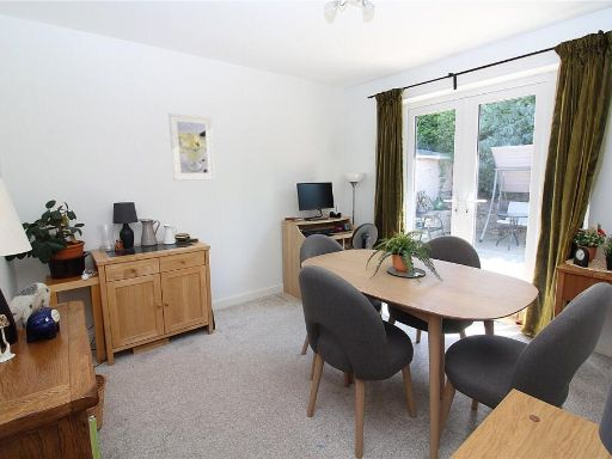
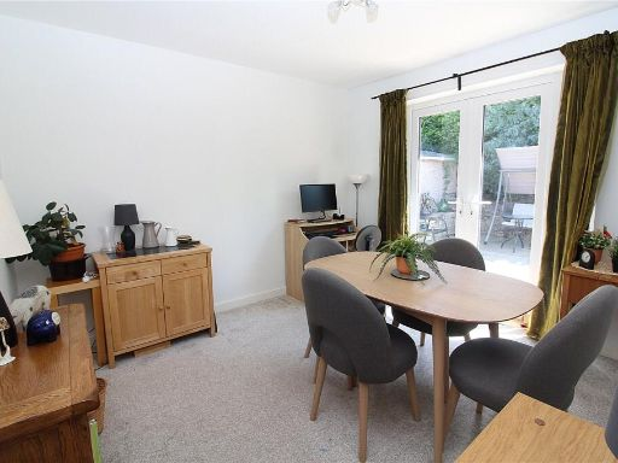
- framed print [167,112,216,182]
